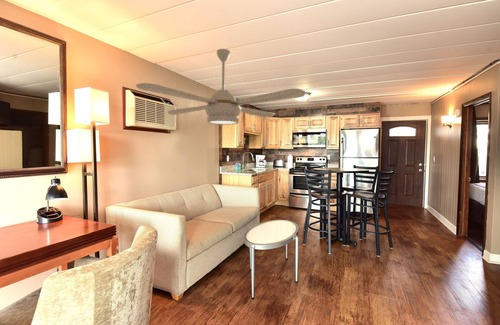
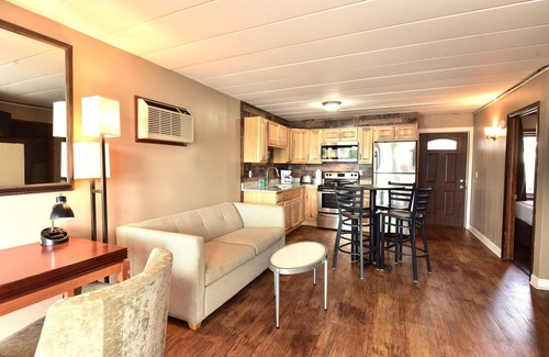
- ceiling fan [135,48,306,126]
